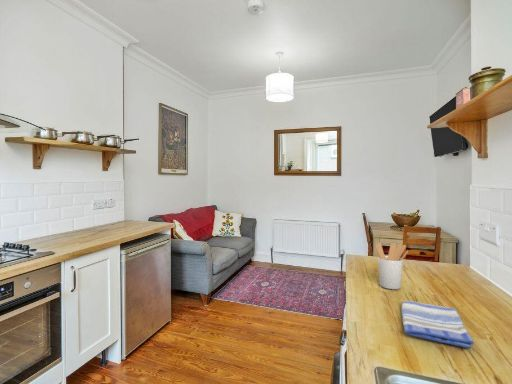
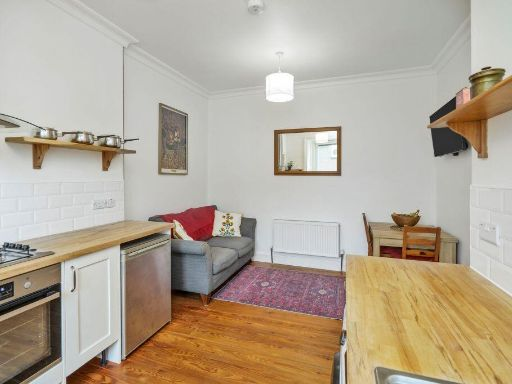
- dish towel [401,300,475,349]
- utensil holder [374,241,409,290]
